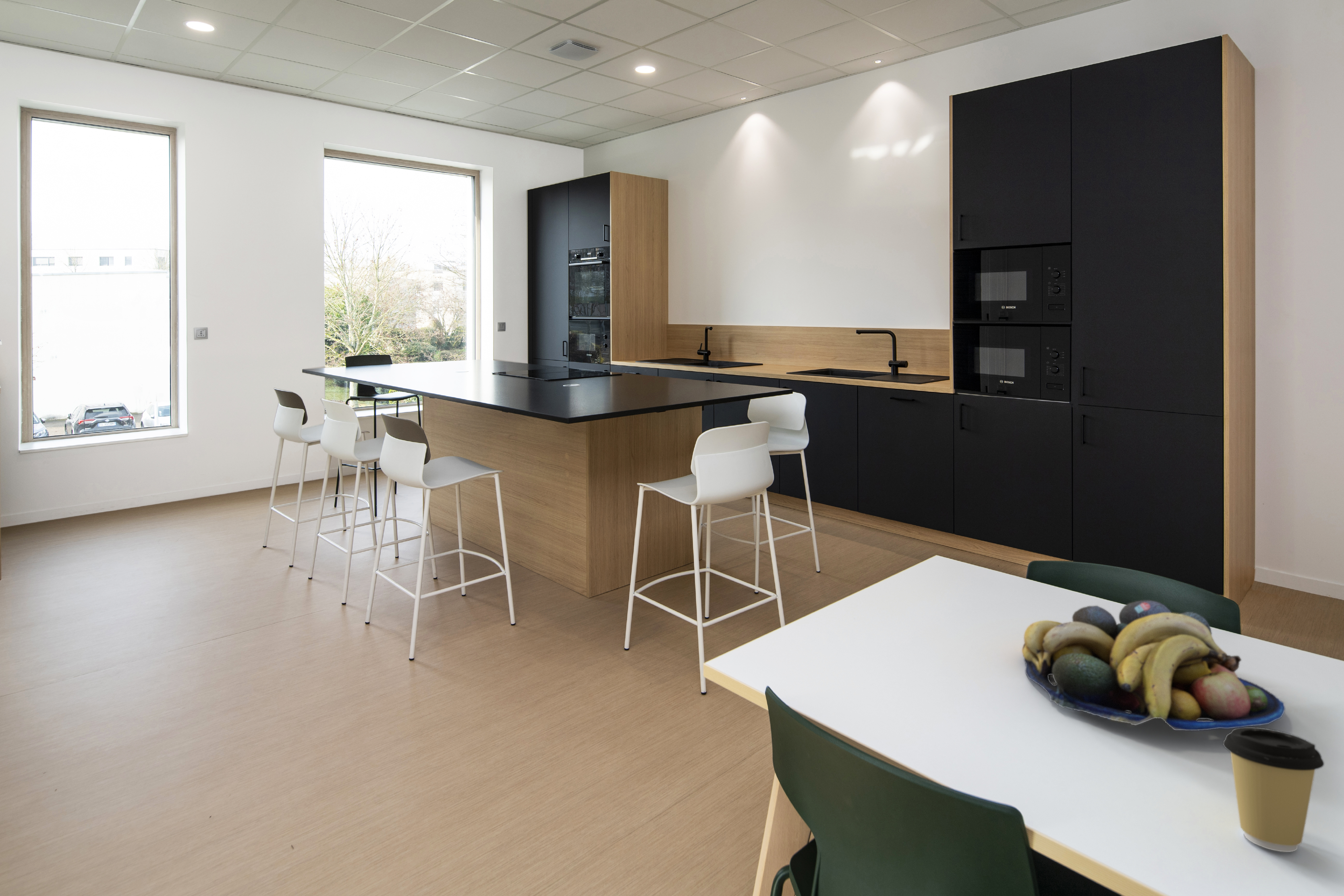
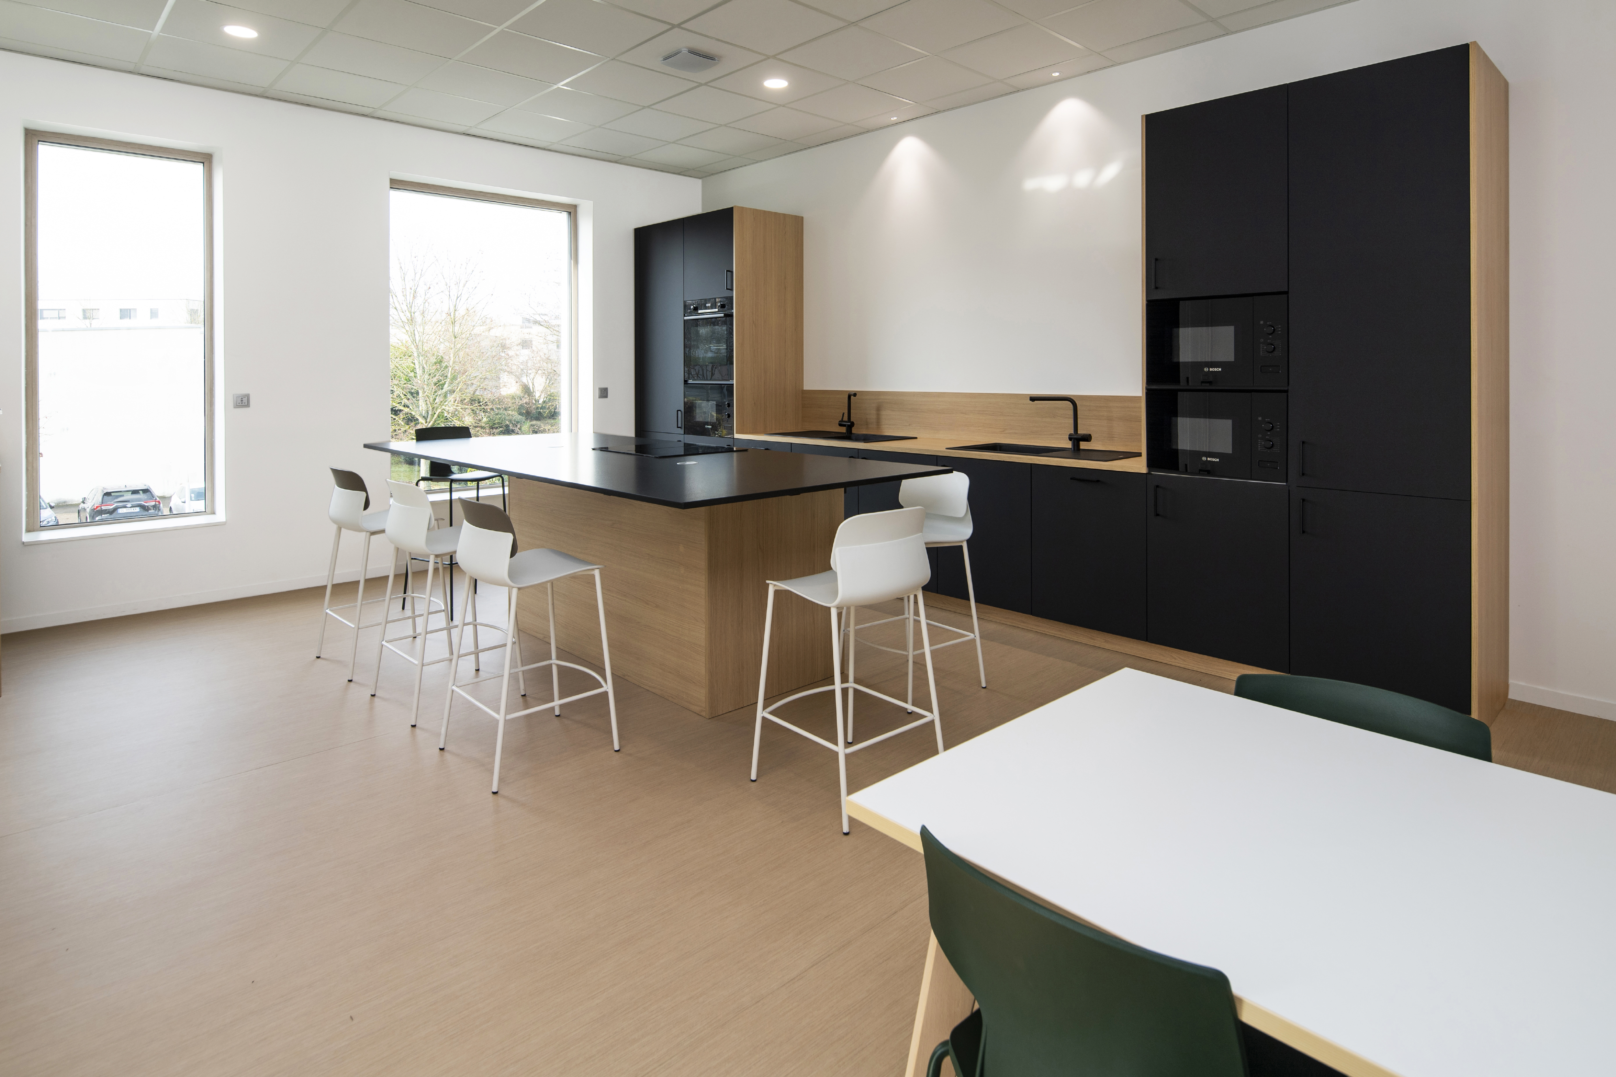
- fruit bowl [1021,600,1285,731]
- coffee cup [1223,727,1325,852]
